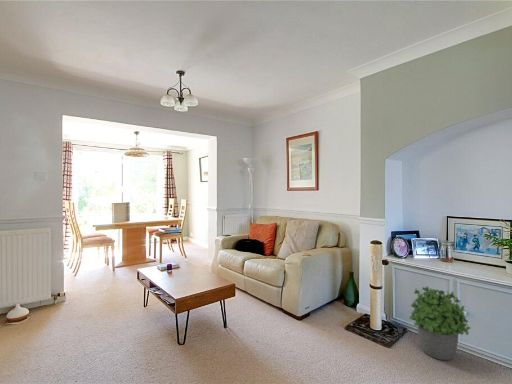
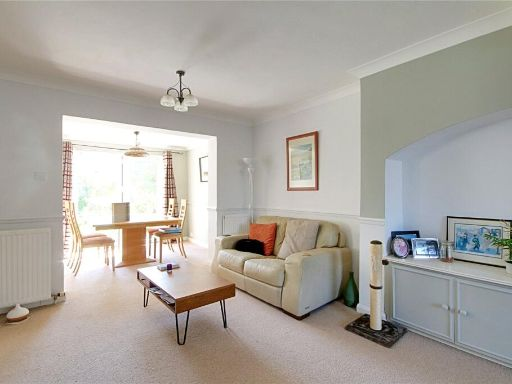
- potted plant [408,286,472,361]
